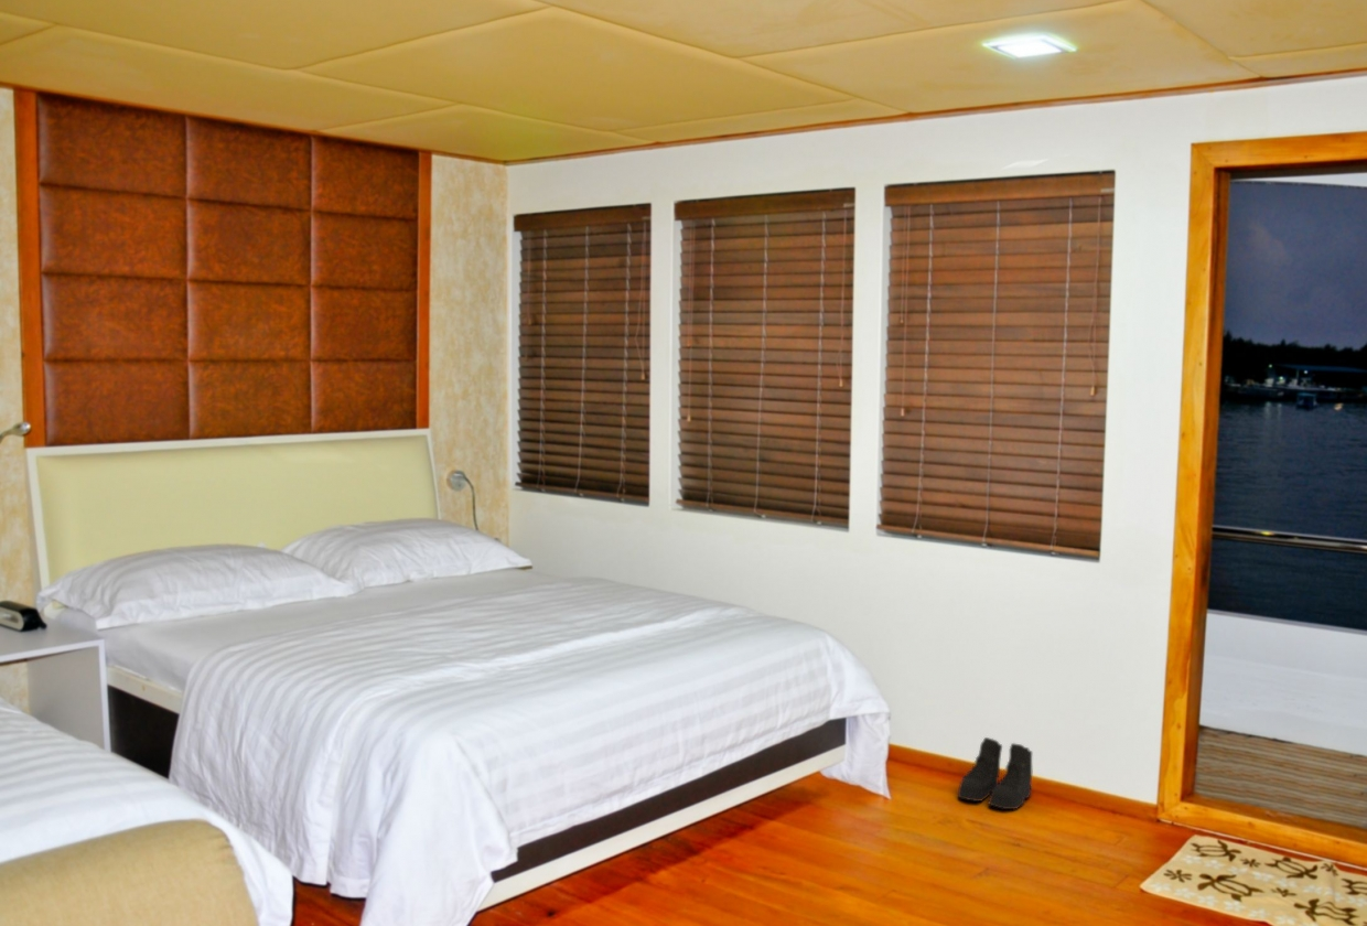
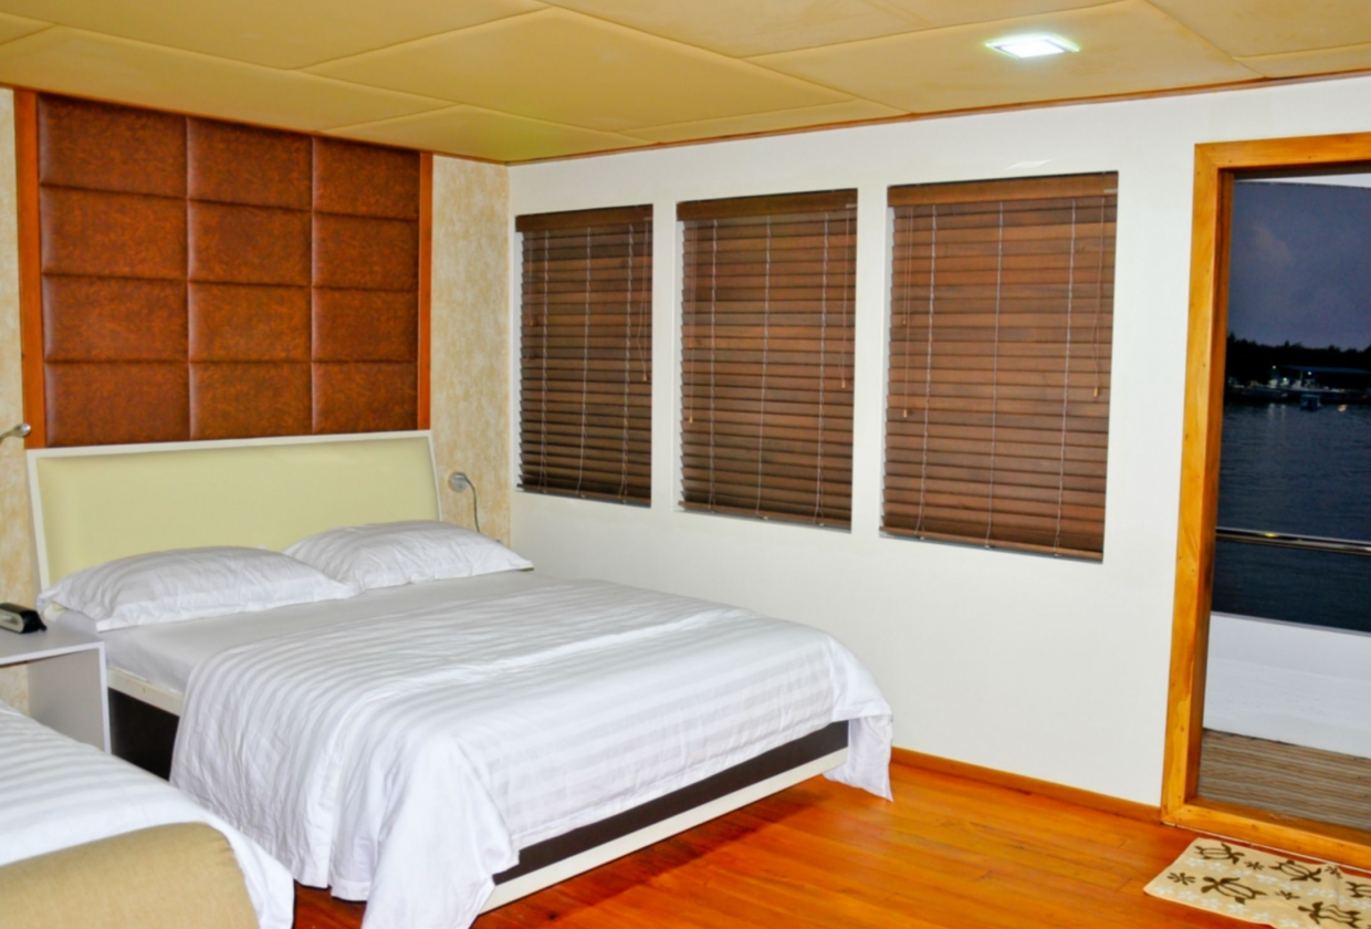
- boots [957,736,1033,810]
